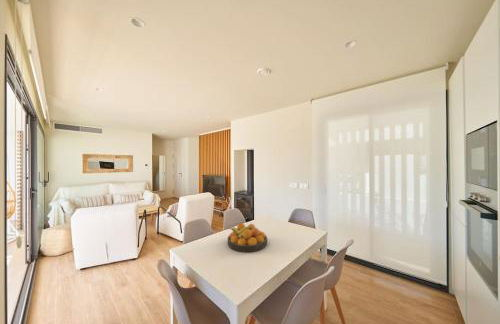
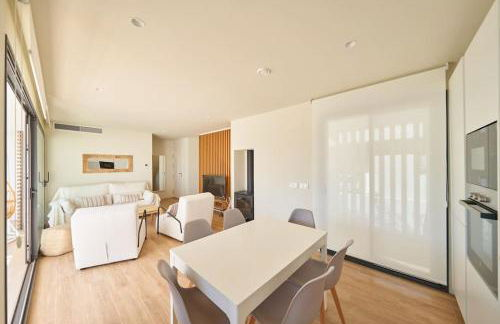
- fruit bowl [227,222,268,253]
